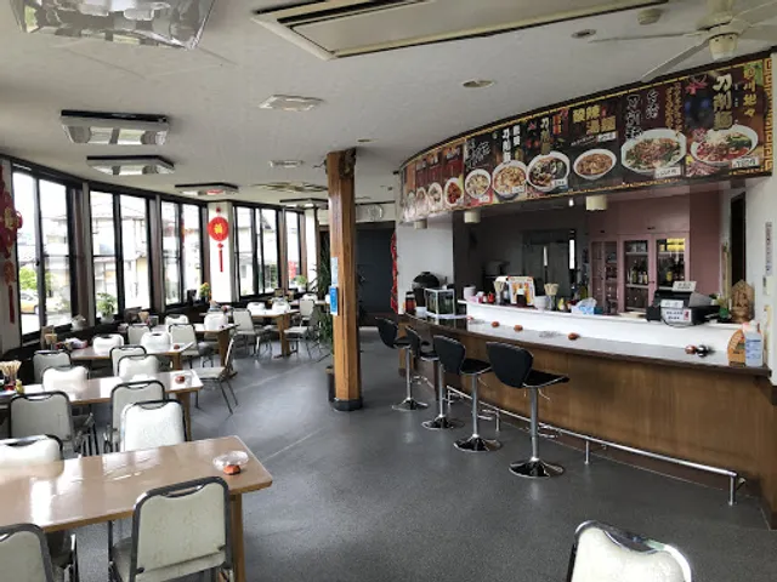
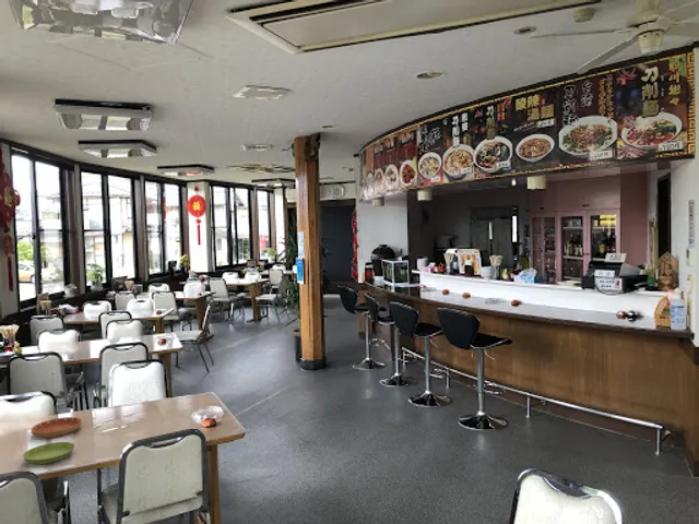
+ saucer [31,416,83,439]
+ saucer [22,441,76,465]
